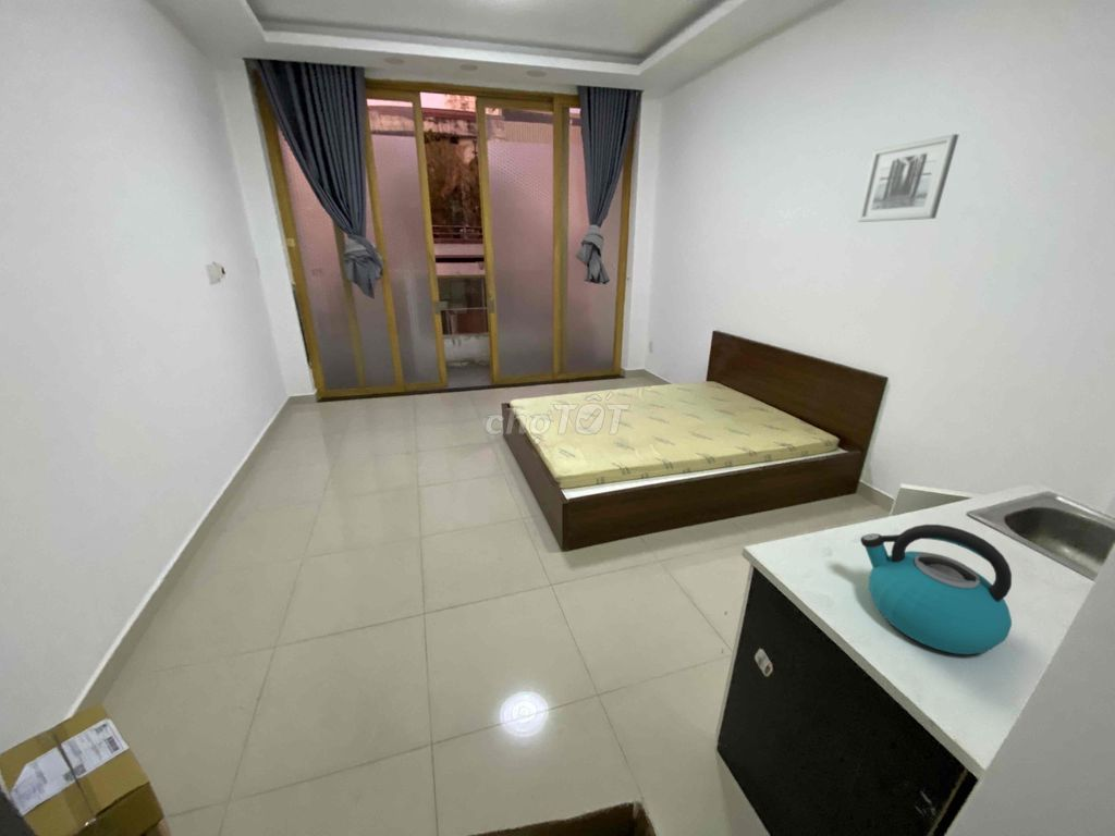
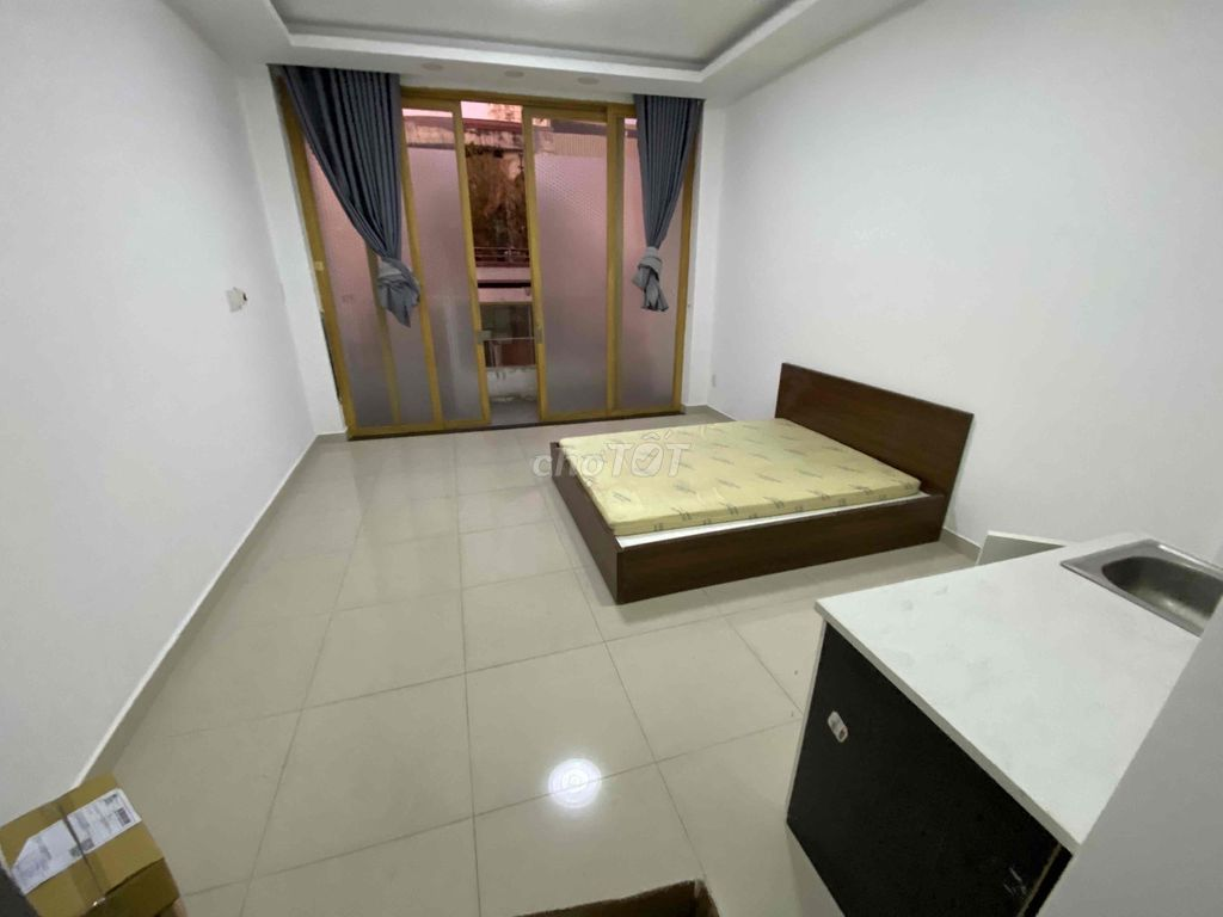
- kettle [859,524,1013,655]
- wall art [857,133,959,223]
